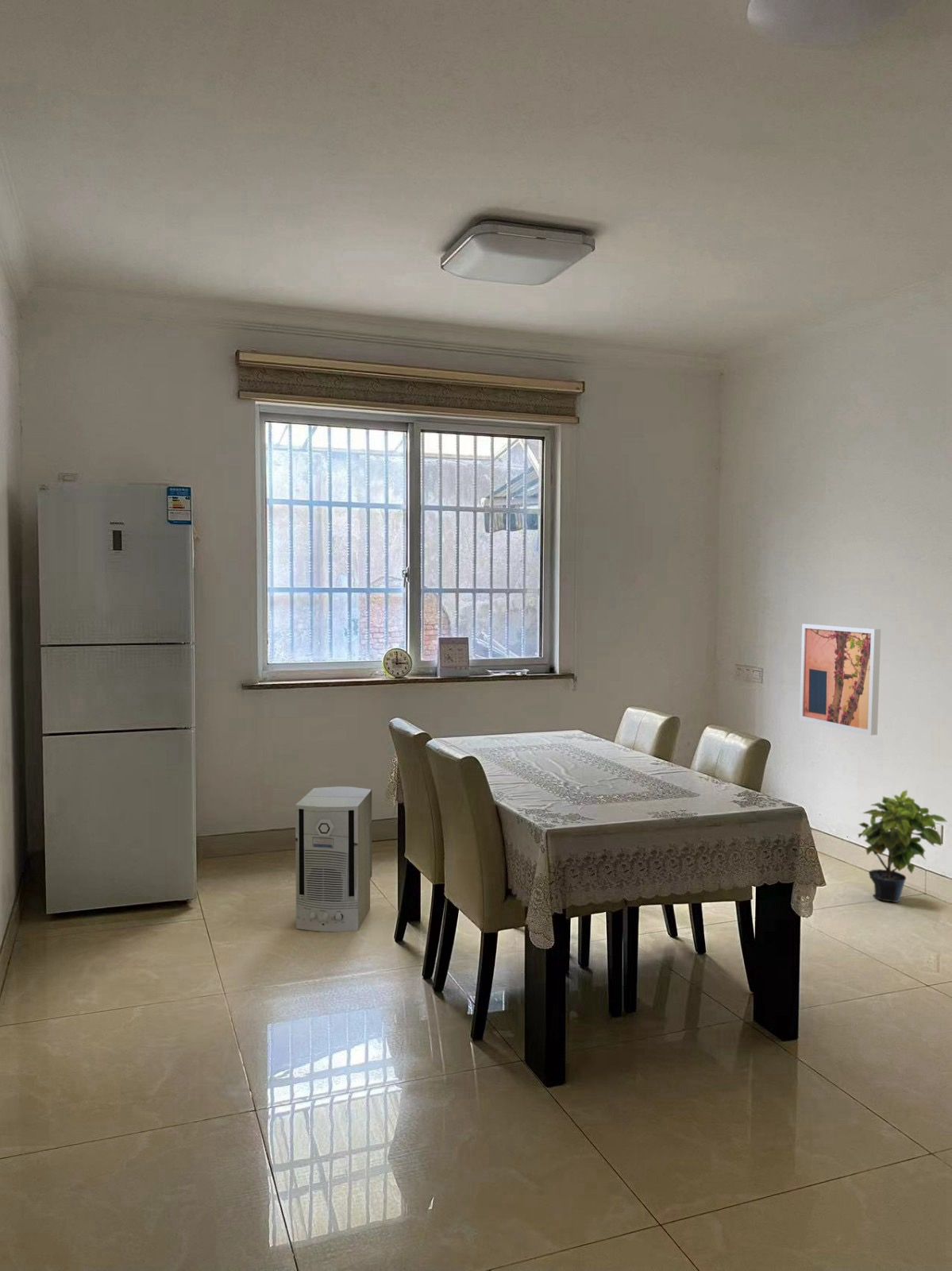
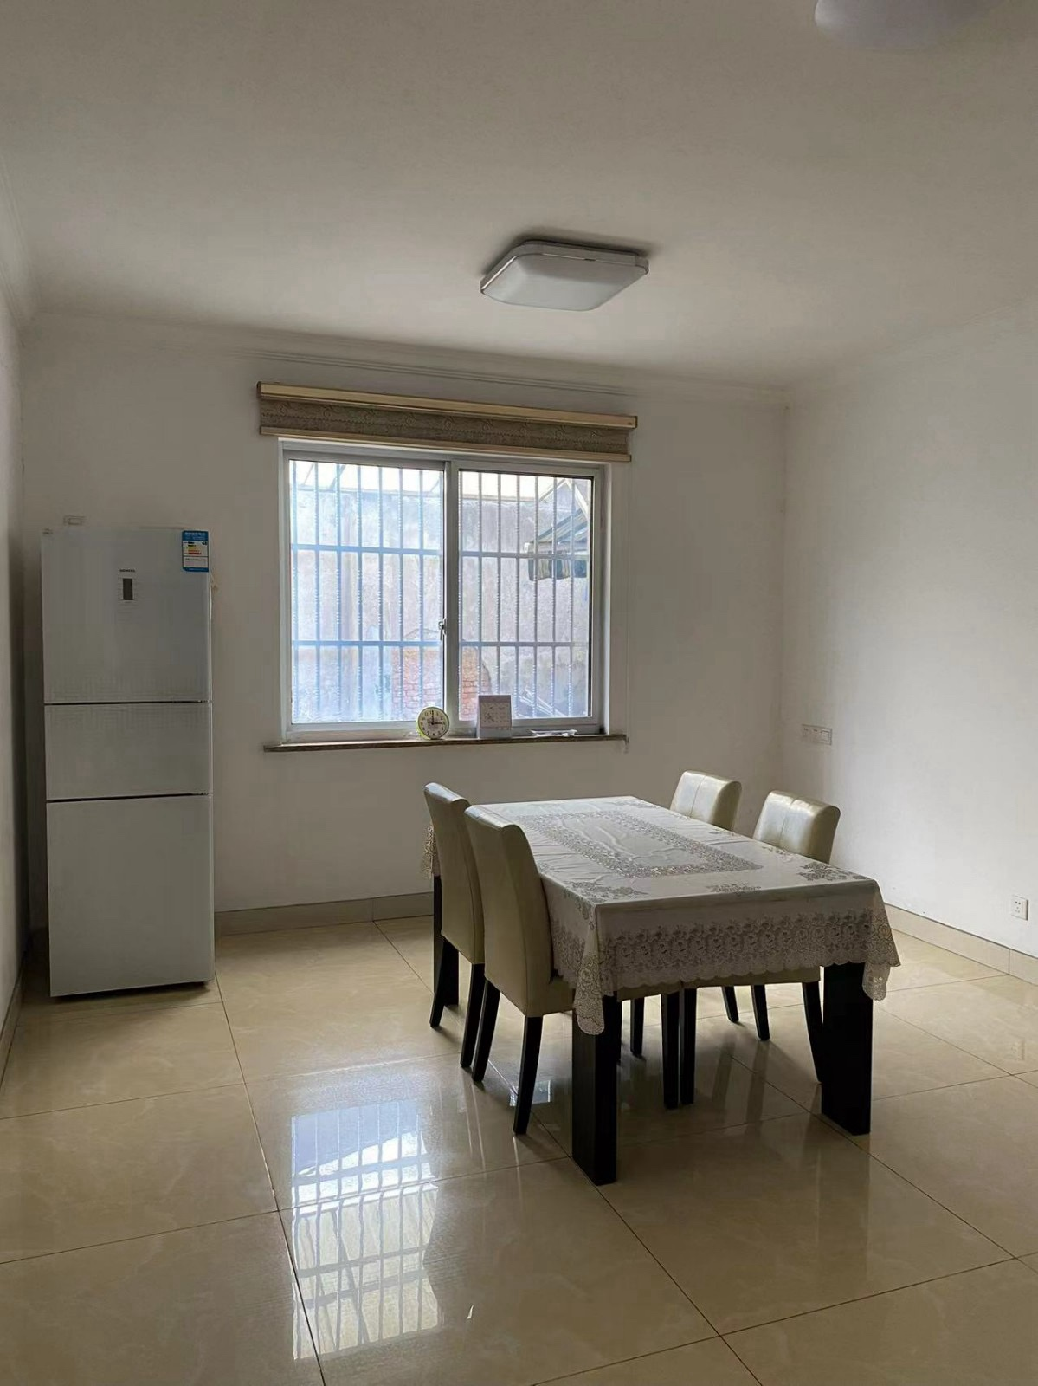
- air purifier [295,786,372,933]
- wall art [799,623,881,736]
- potted plant [858,789,947,903]
